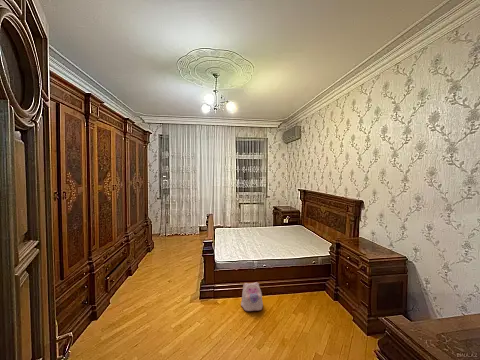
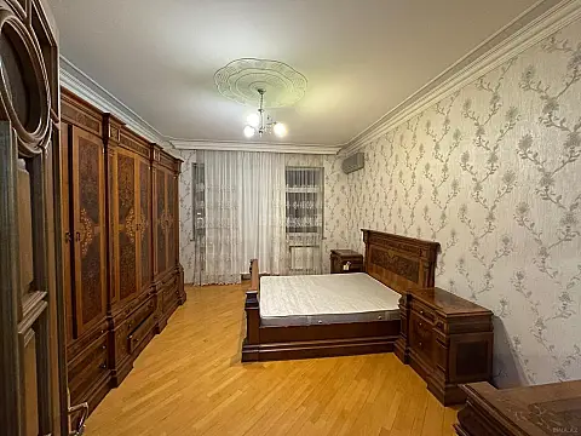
- plush toy [240,281,264,312]
